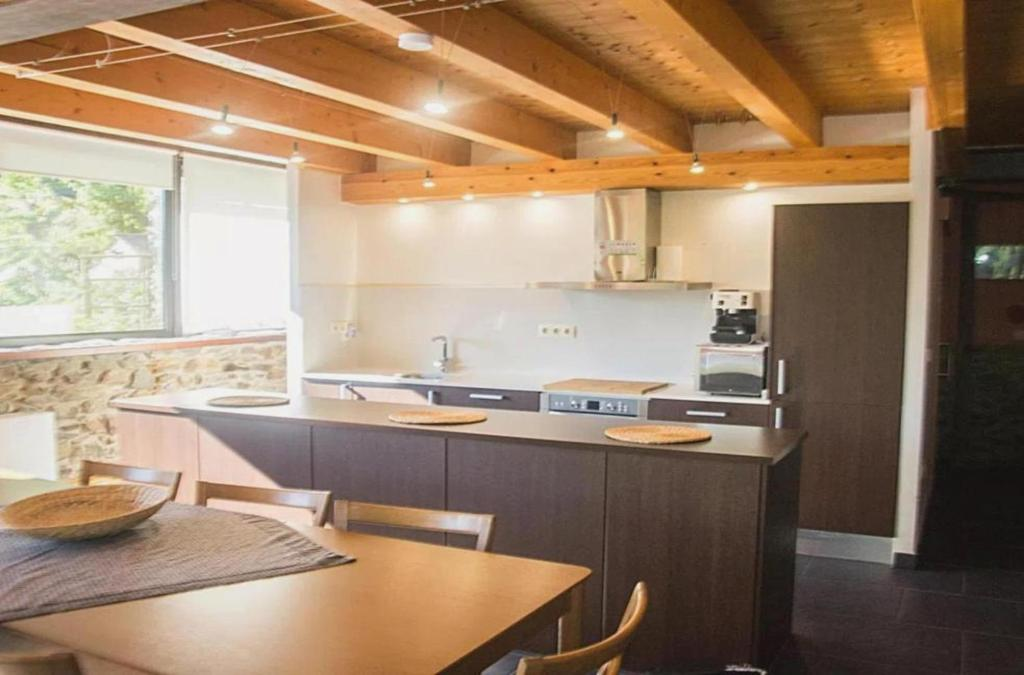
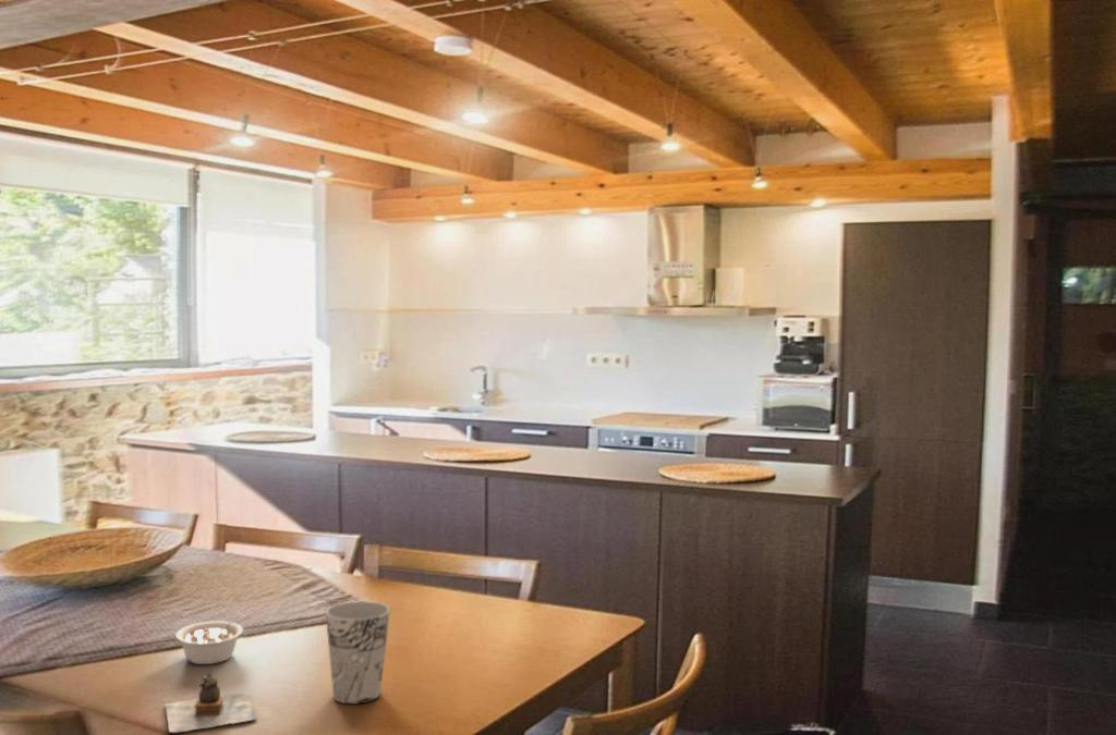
+ teapot [165,672,257,734]
+ legume [174,612,244,665]
+ cup [325,600,391,706]
